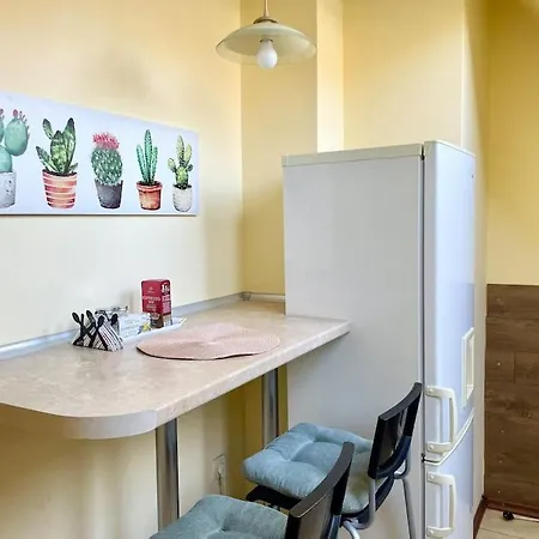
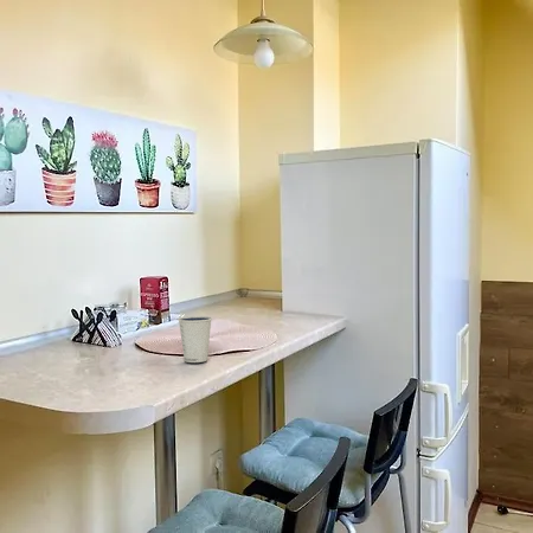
+ dixie cup [178,315,213,364]
